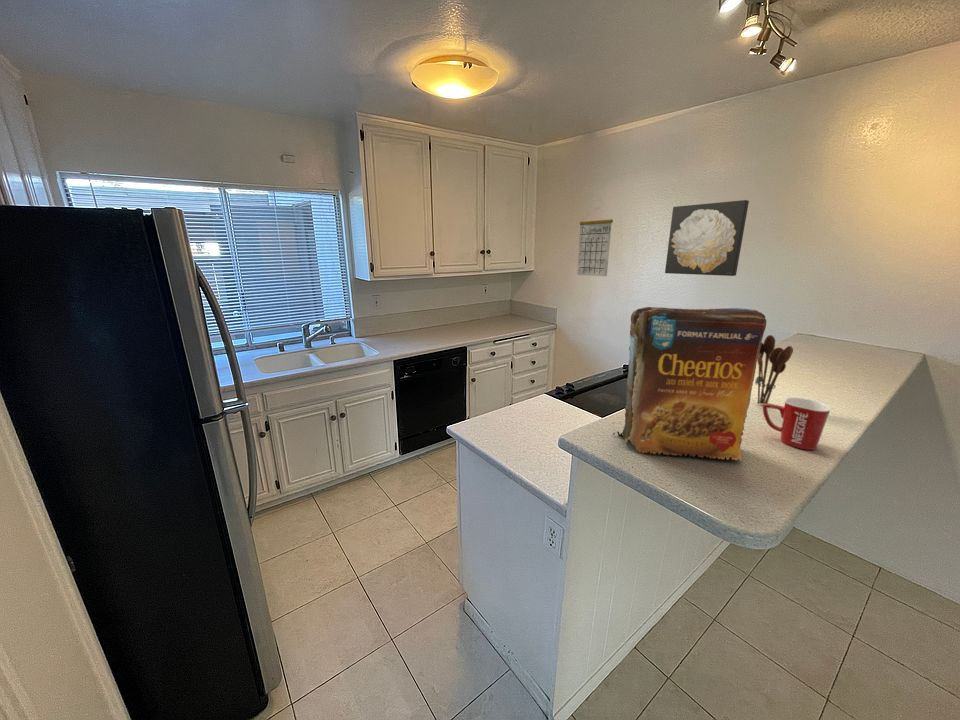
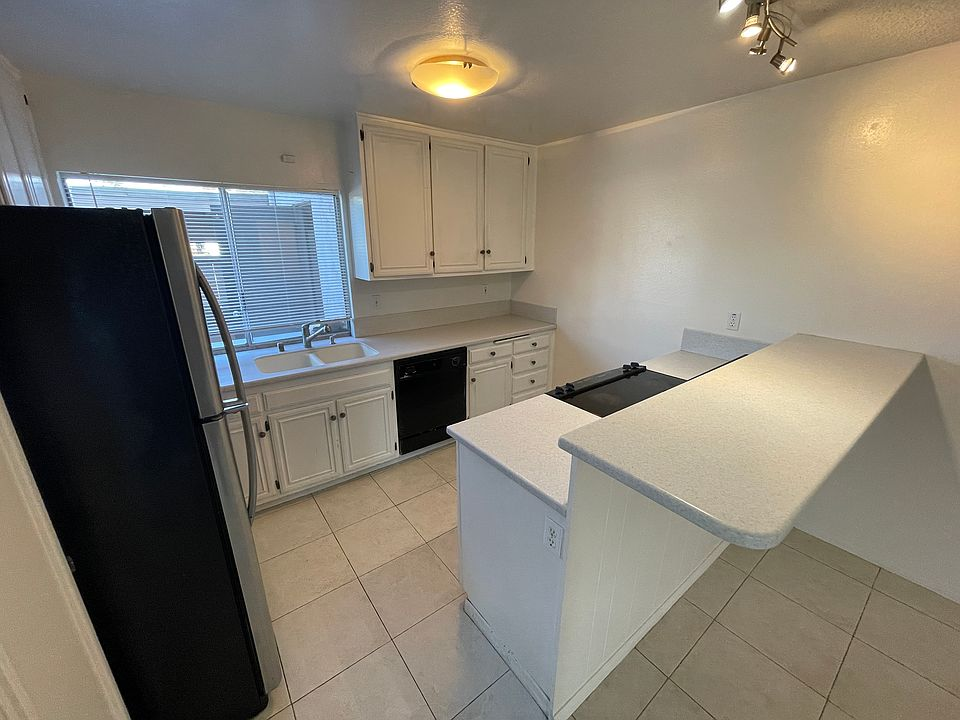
- wall art [664,199,750,277]
- cereal box [612,306,767,462]
- utensil holder [754,334,794,405]
- mug [762,396,832,451]
- calendar [576,206,614,277]
